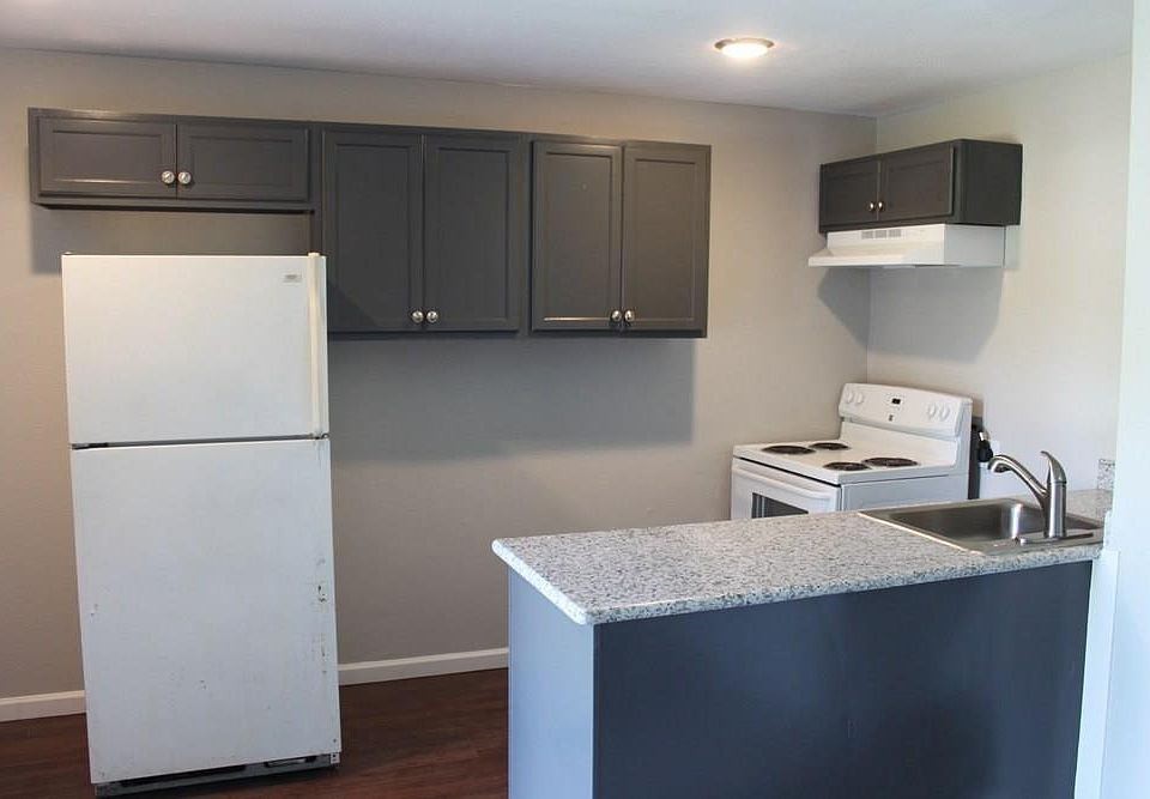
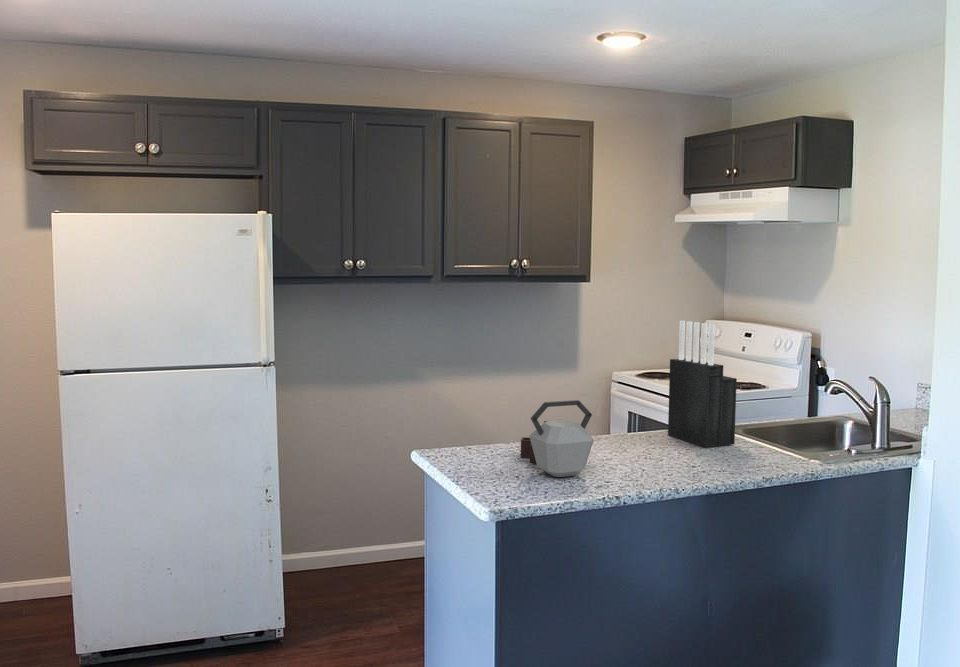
+ kettle [520,399,595,478]
+ knife block [667,320,738,448]
